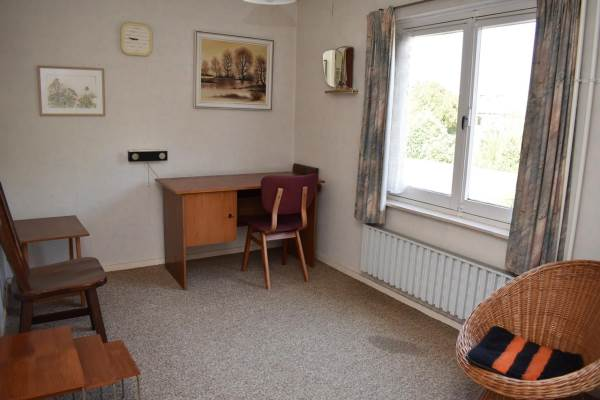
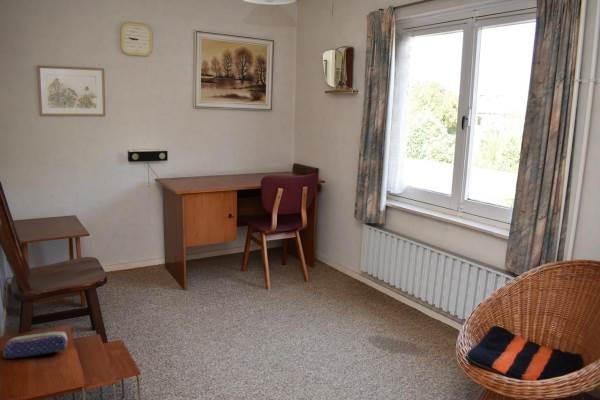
+ pencil case [2,330,68,360]
